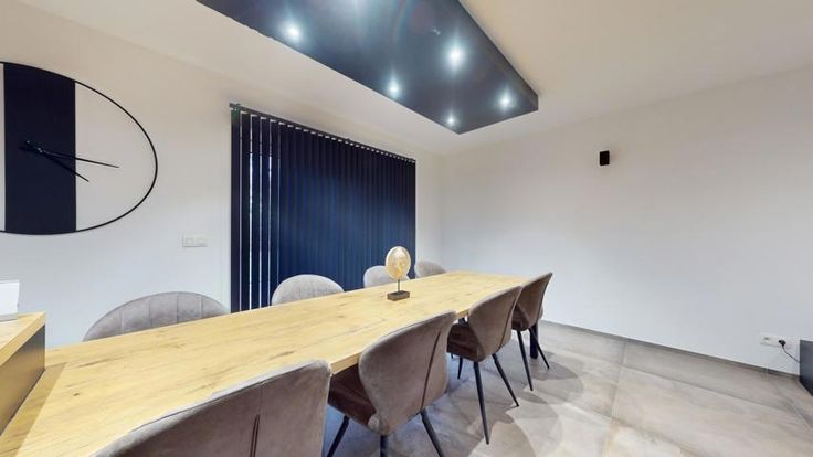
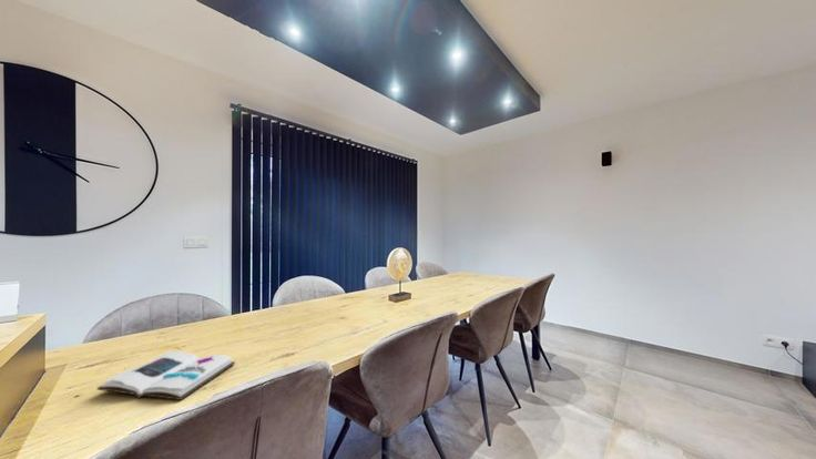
+ book [96,350,236,401]
